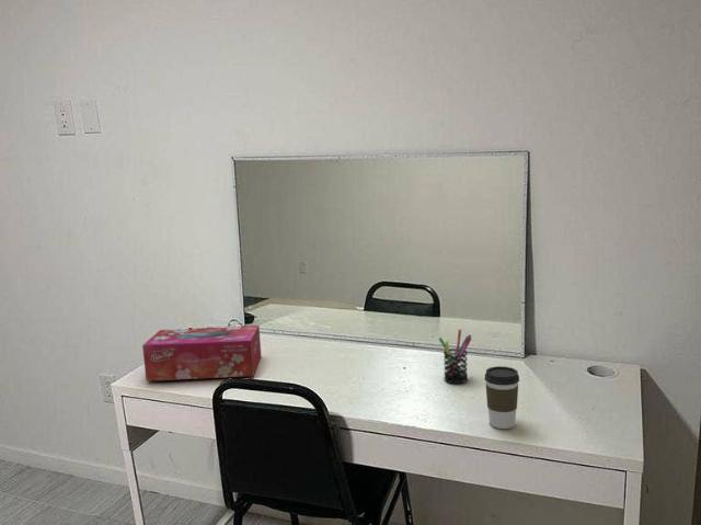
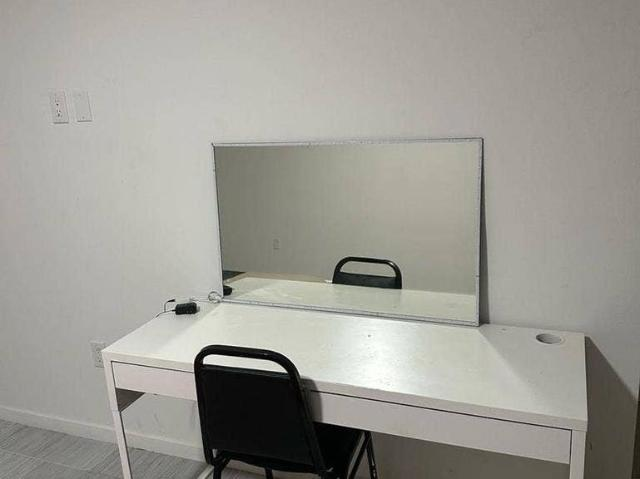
- tissue box [141,324,263,383]
- coffee cup [484,365,520,430]
- pen holder [438,329,472,384]
